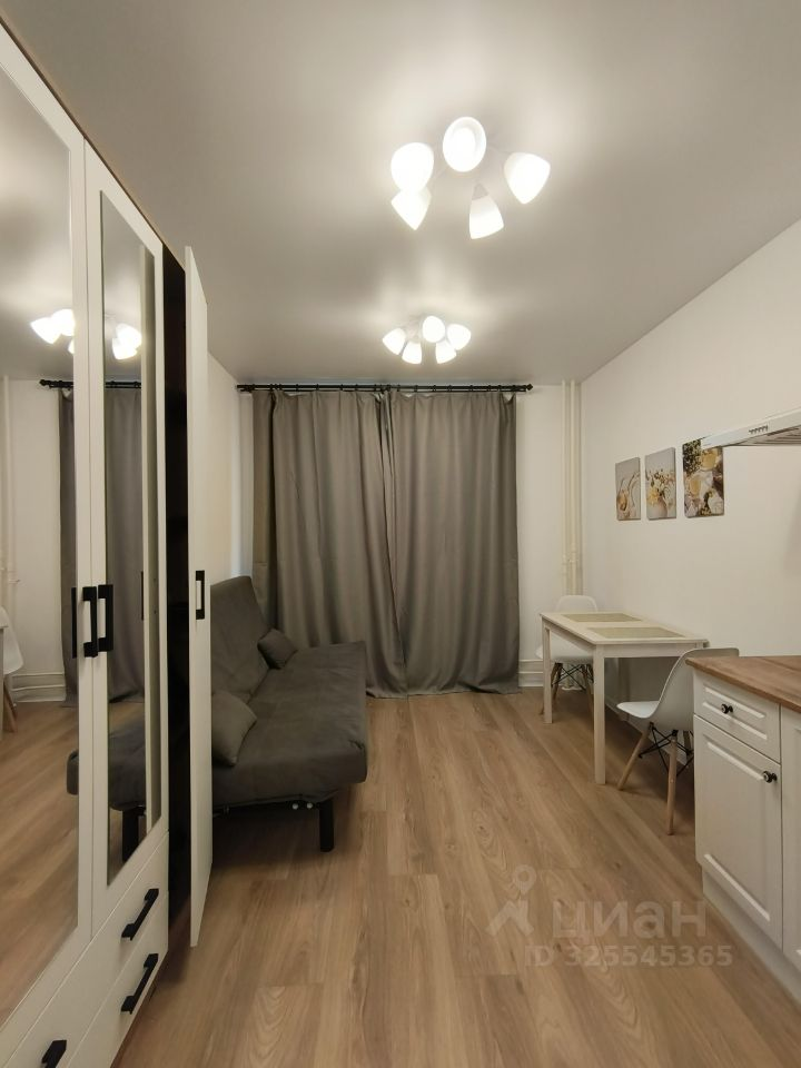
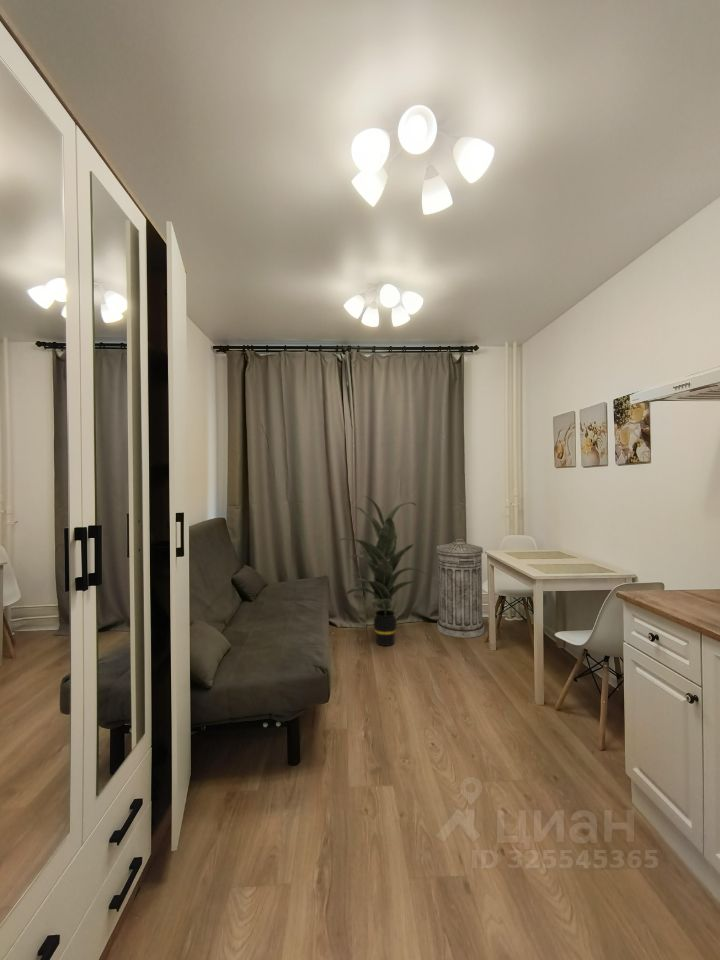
+ trash can [436,538,485,639]
+ indoor plant [337,495,427,647]
